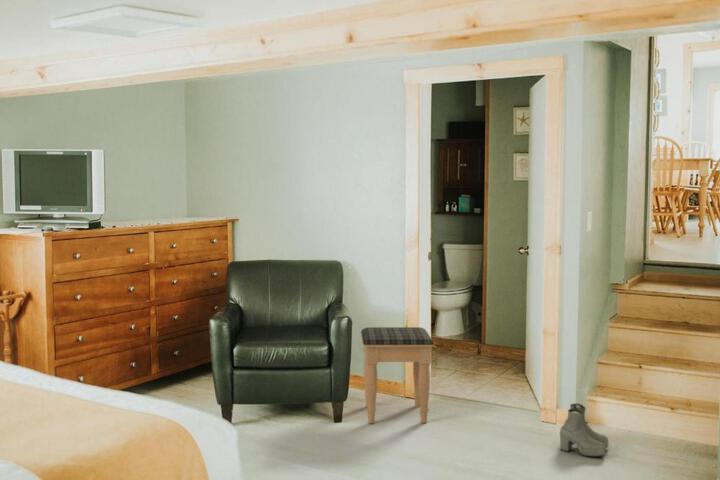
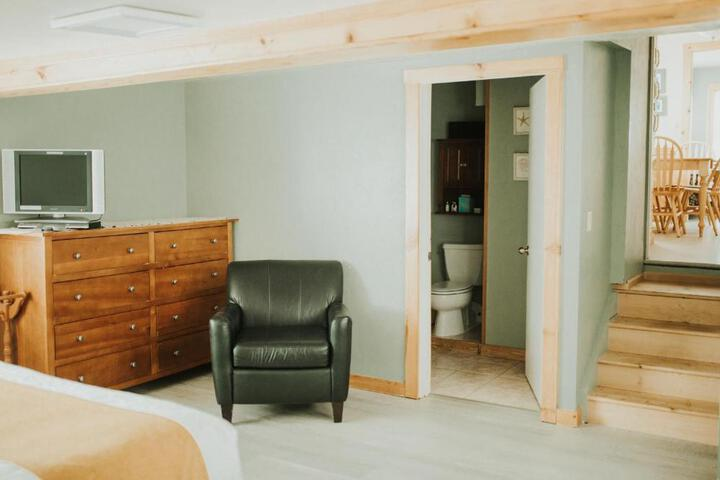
- boots [559,402,610,458]
- footstool [360,326,435,424]
